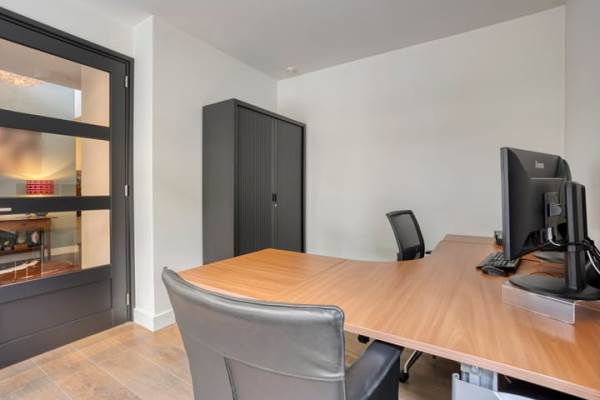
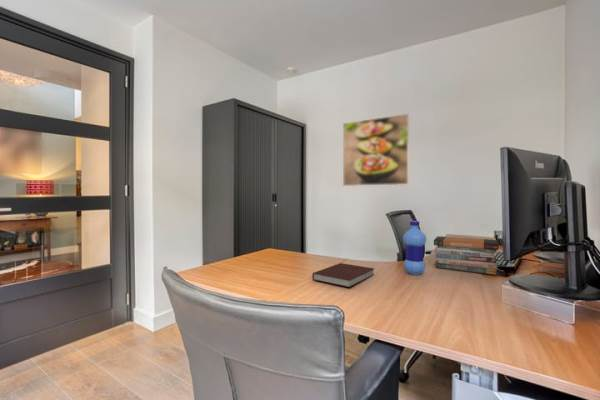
+ book stack [433,235,499,276]
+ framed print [342,113,410,187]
+ water bottle [402,220,427,276]
+ notebook [311,262,376,289]
